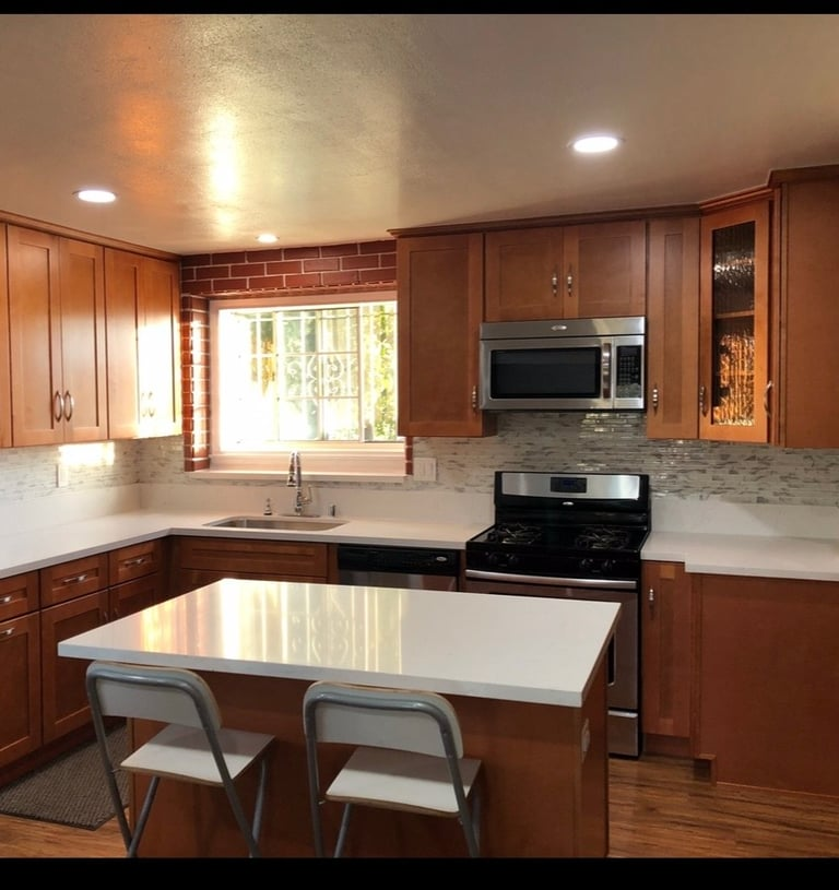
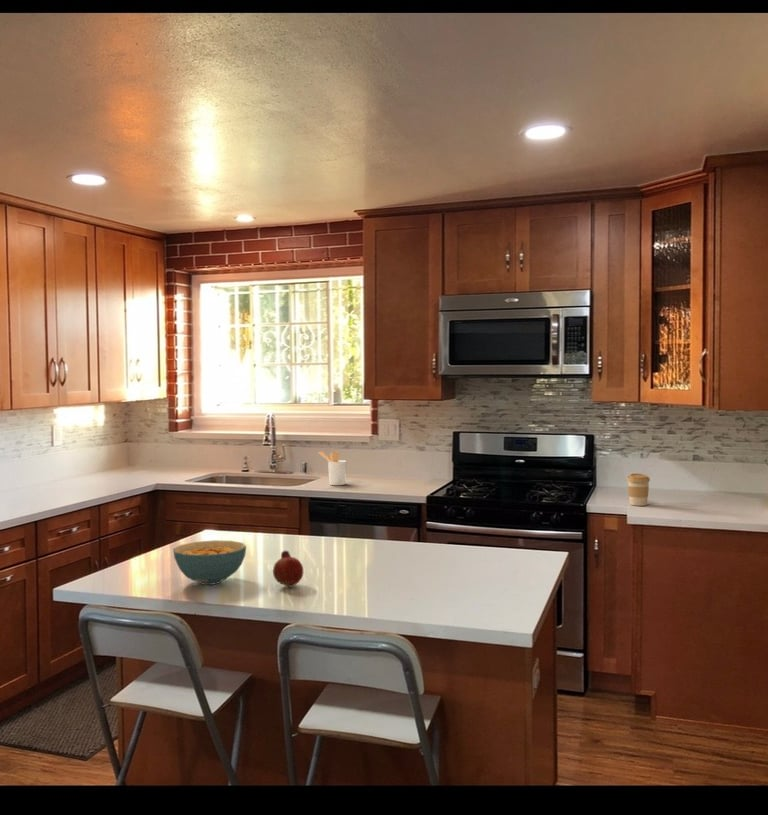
+ utensil holder [317,450,347,486]
+ fruit [272,550,304,588]
+ coffee cup [626,472,651,507]
+ cereal bowl [172,539,247,586]
